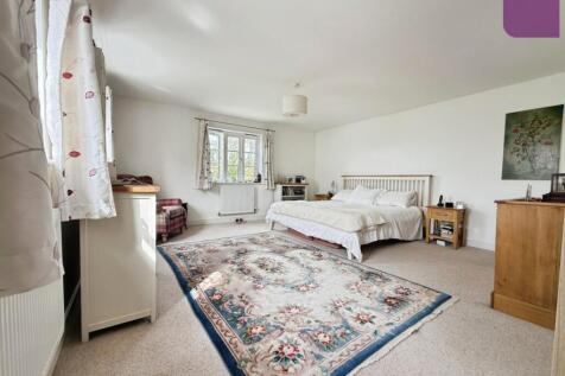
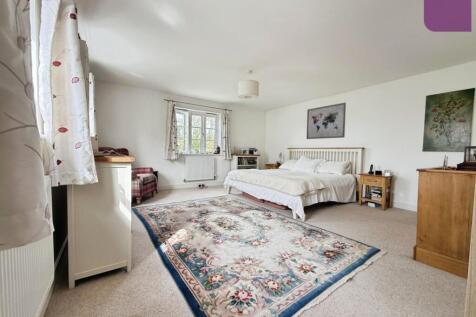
+ wall art [306,102,347,140]
